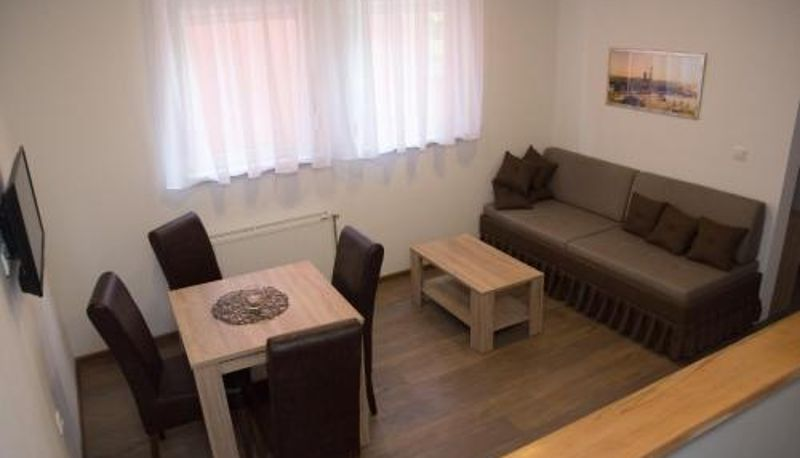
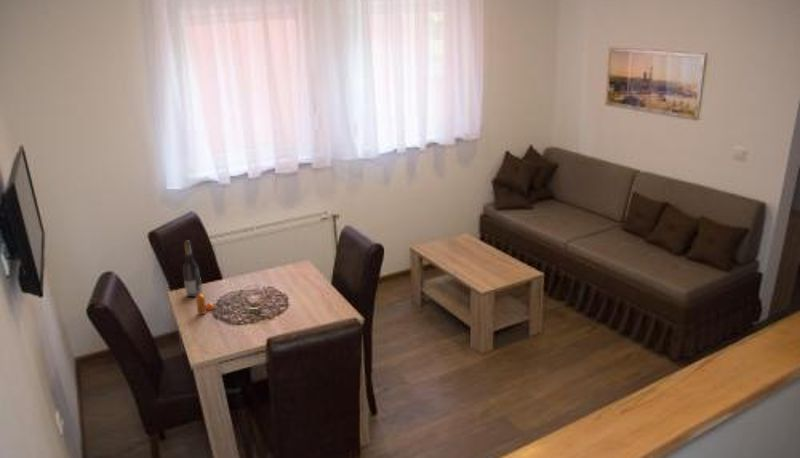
+ wine bottle [182,240,203,298]
+ pepper shaker [195,293,216,316]
